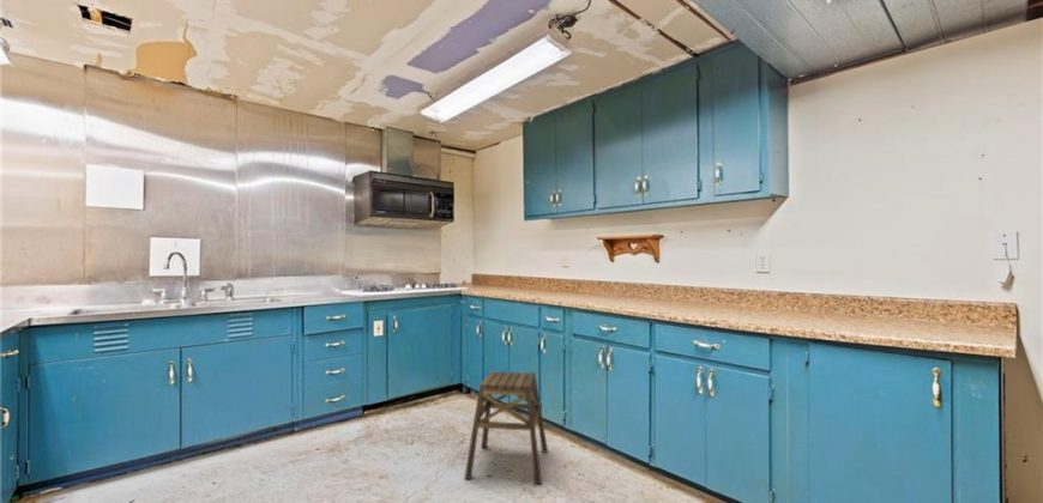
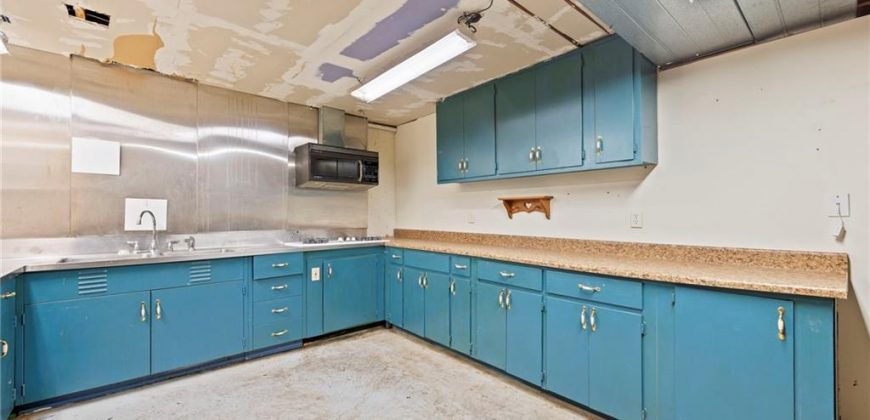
- stool [464,370,549,485]
